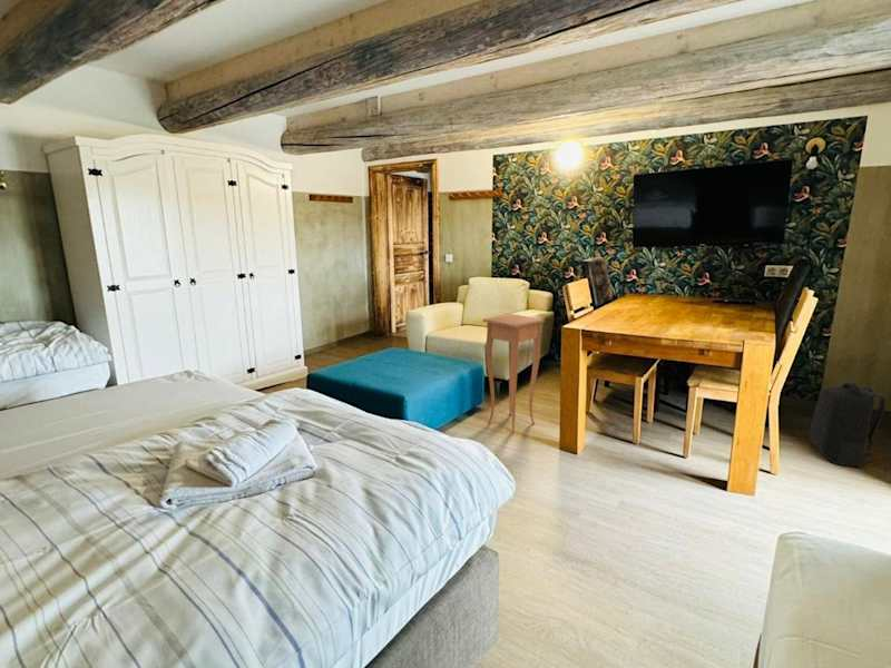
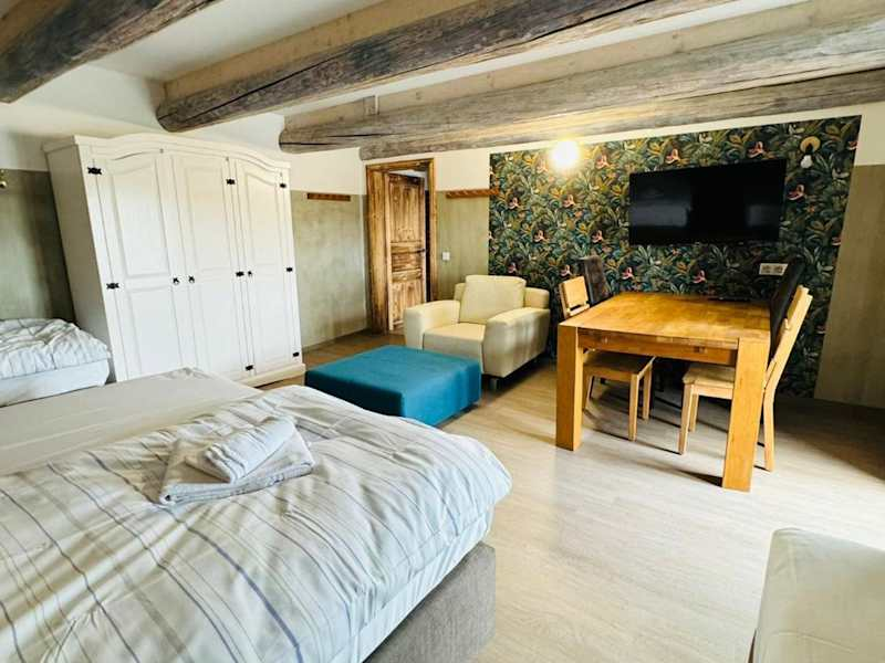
- side table [482,313,546,434]
- backpack [809,382,887,469]
